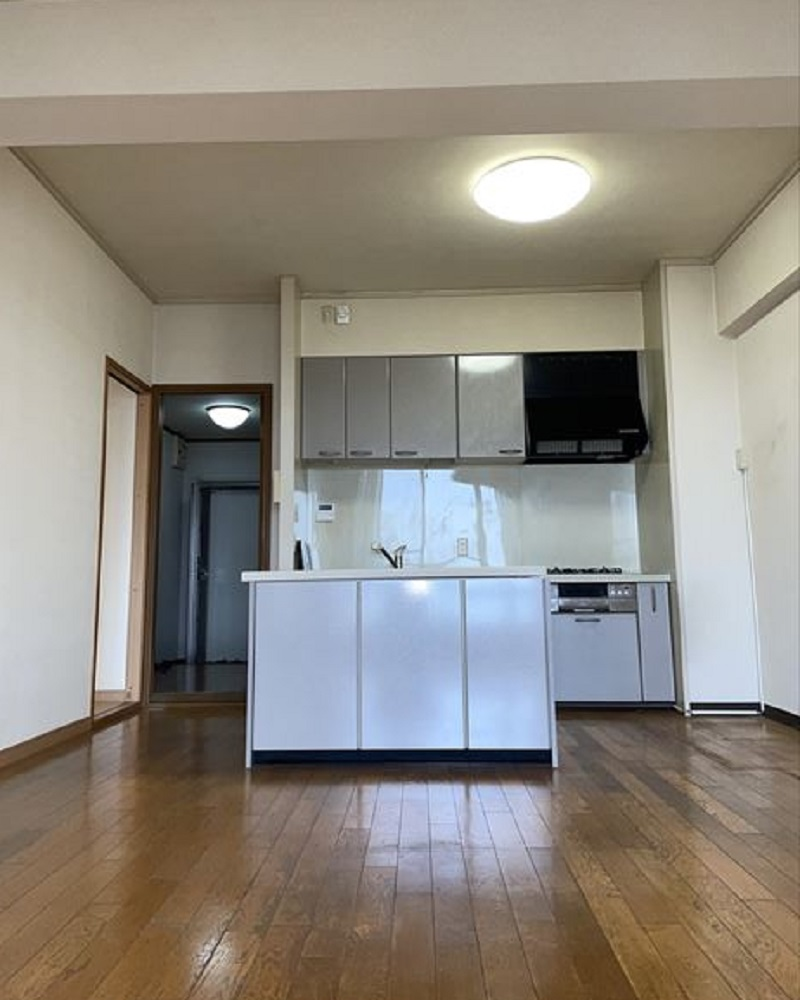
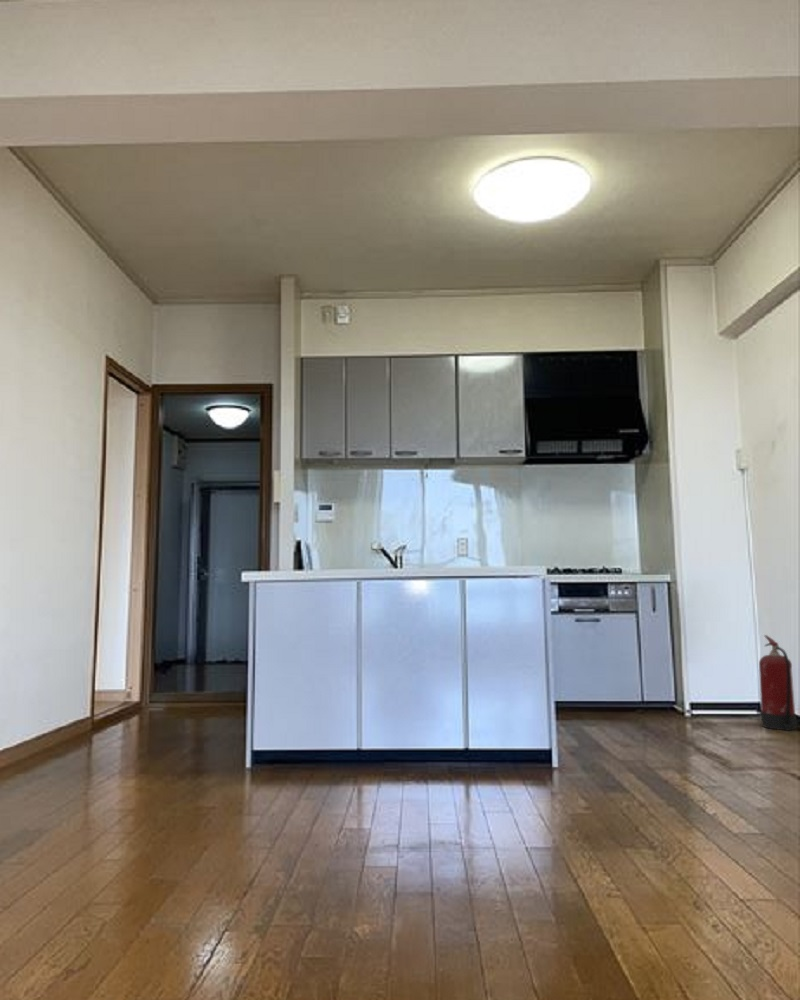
+ fire extinguisher [758,634,798,732]
